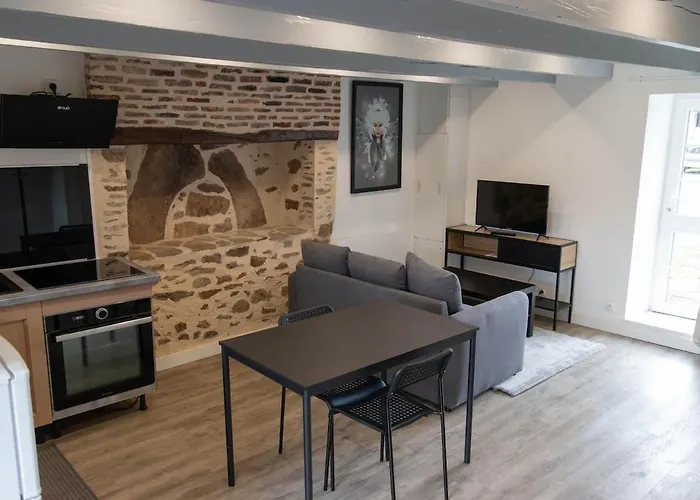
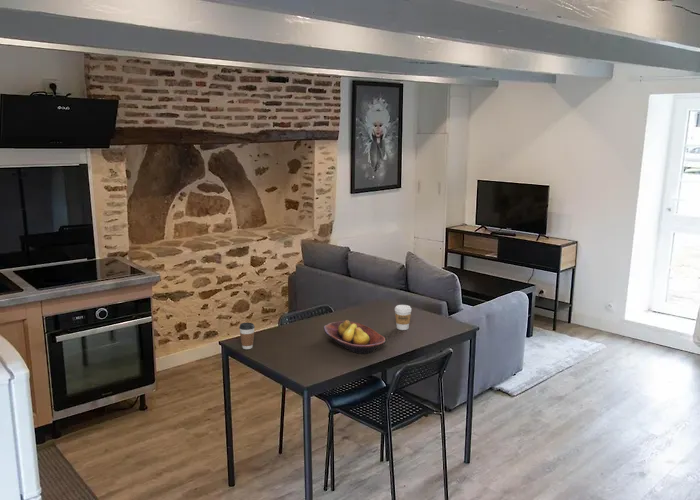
+ coffee cup [394,304,412,331]
+ coffee cup [238,322,256,350]
+ fruit bowl [323,319,386,355]
